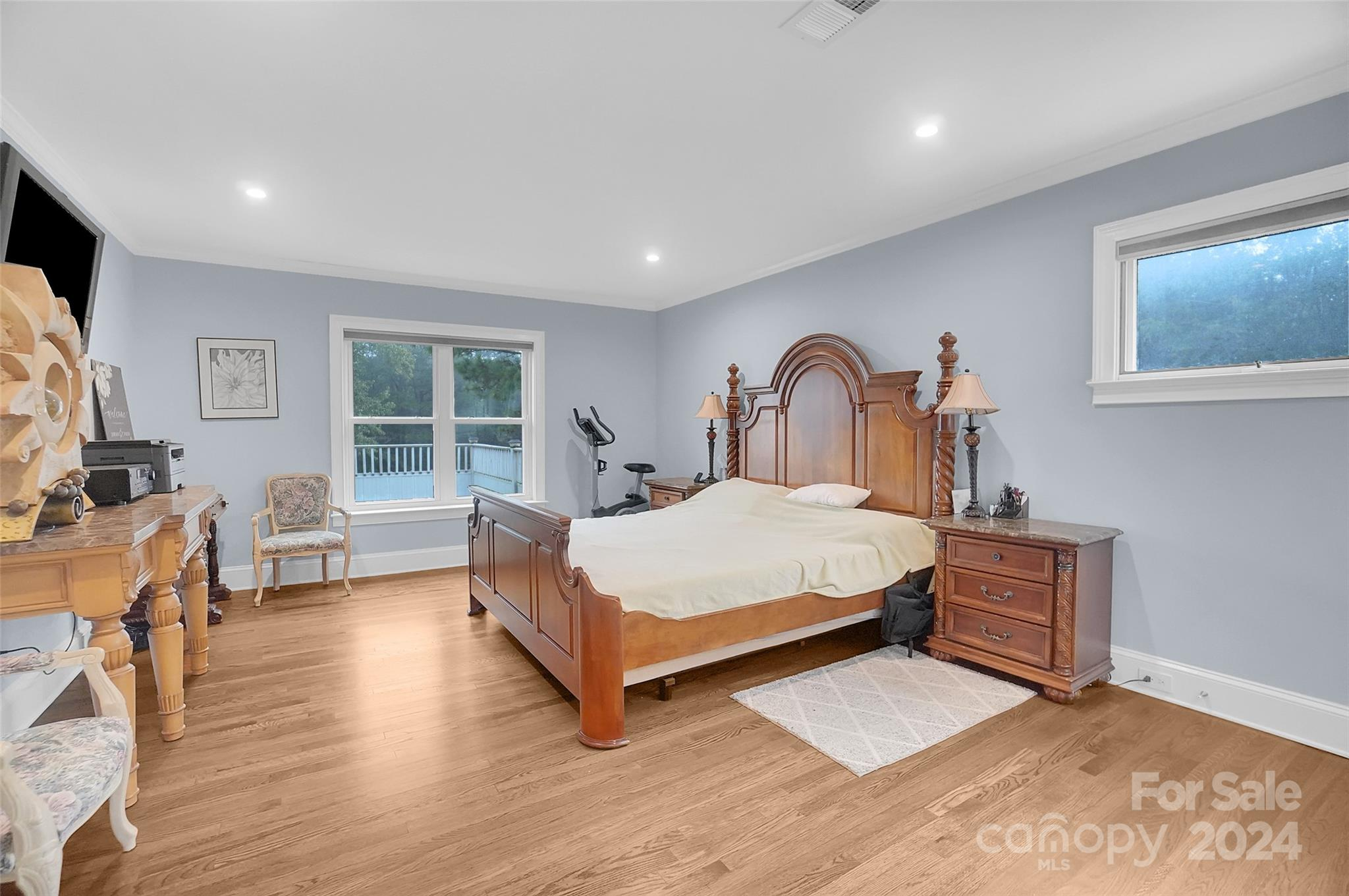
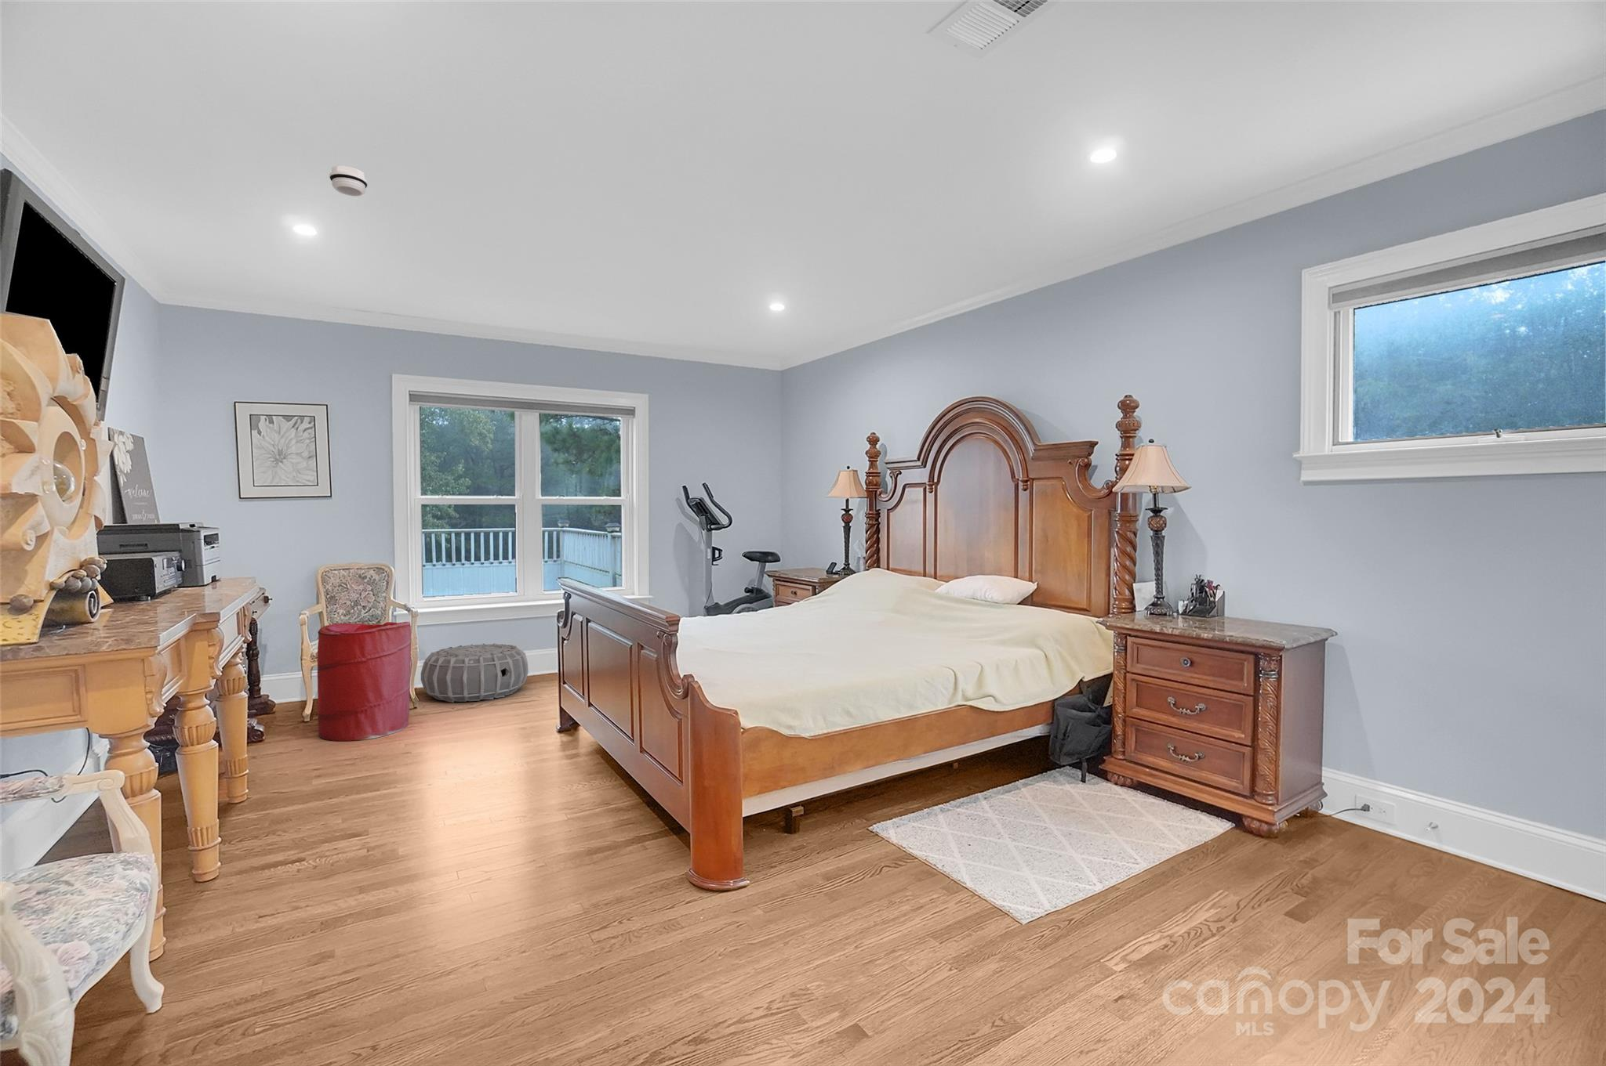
+ air purifier [420,642,530,703]
+ smoke detector [329,164,369,196]
+ laundry hamper [317,621,412,741]
